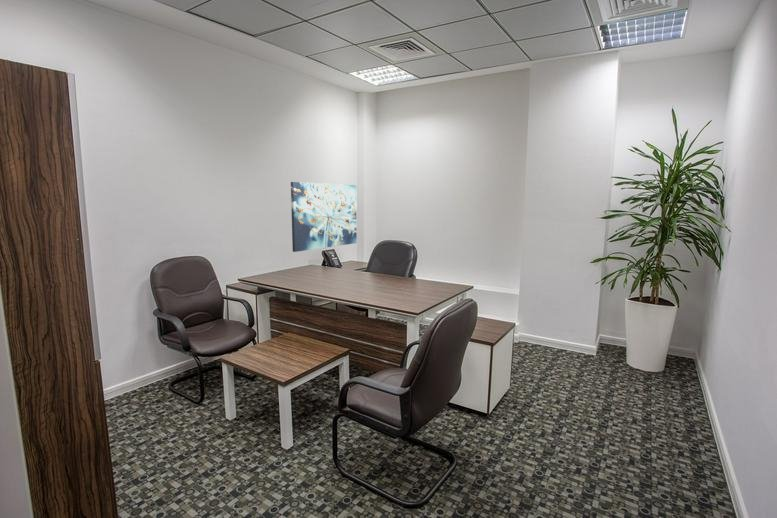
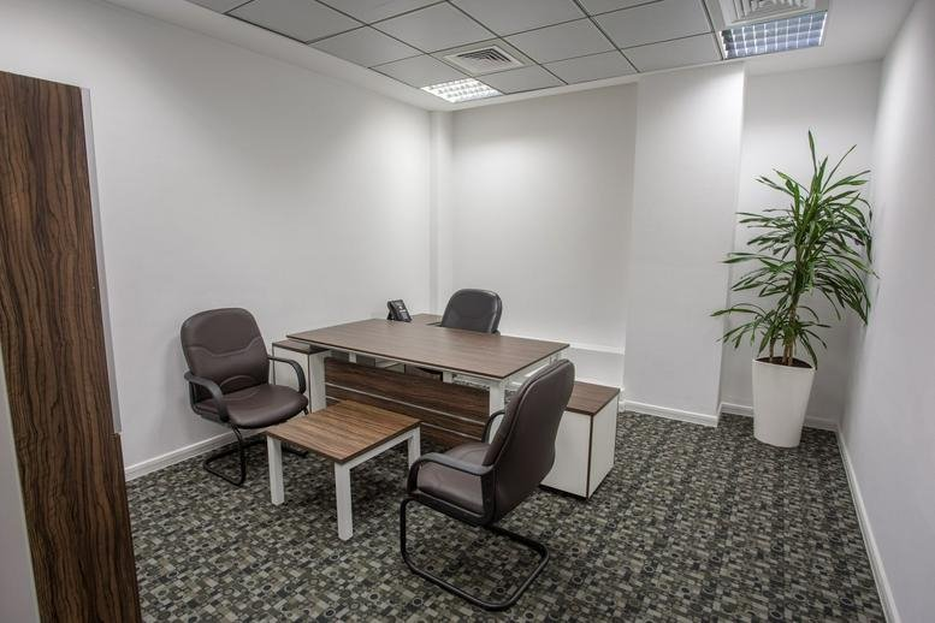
- wall art [290,181,358,253]
